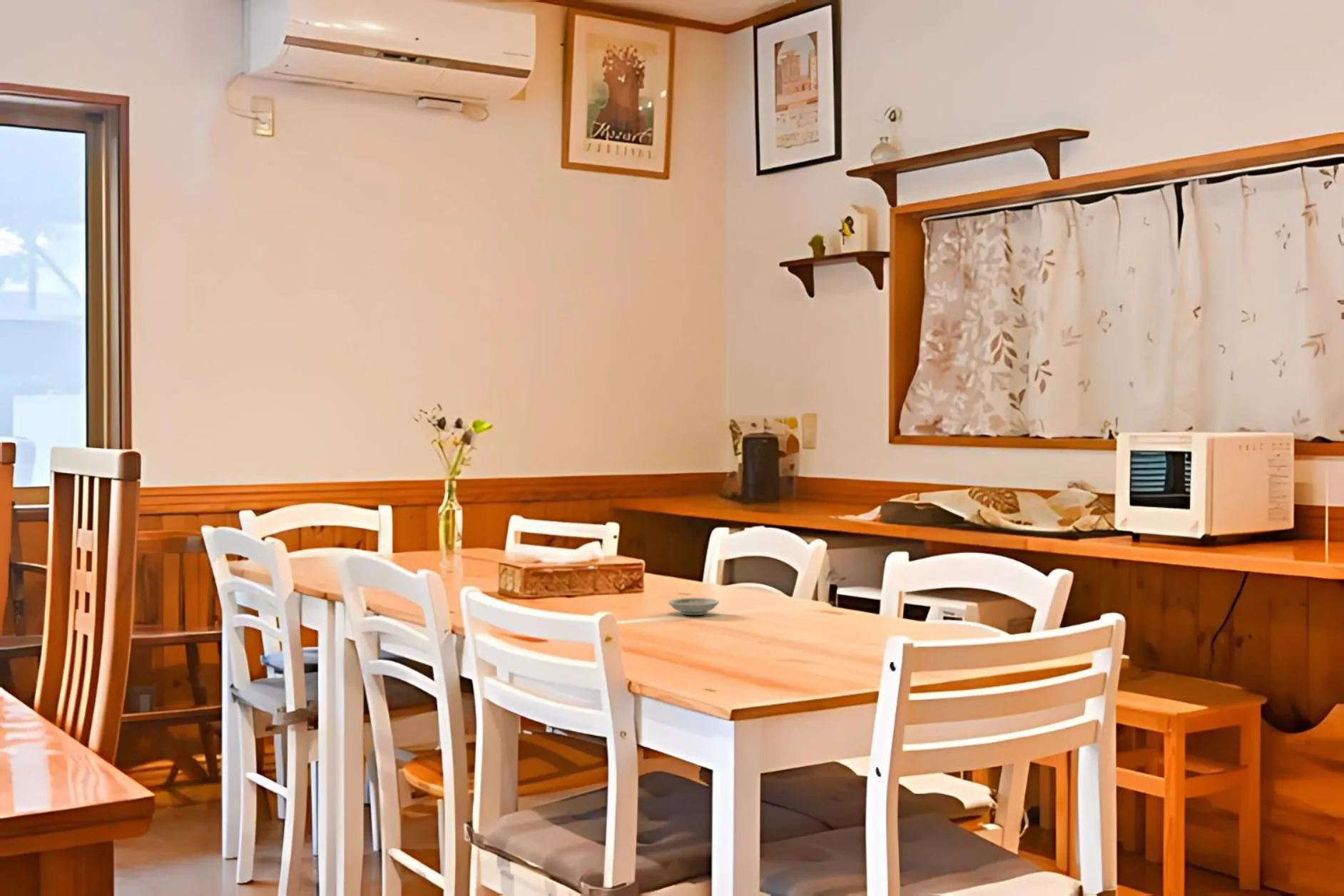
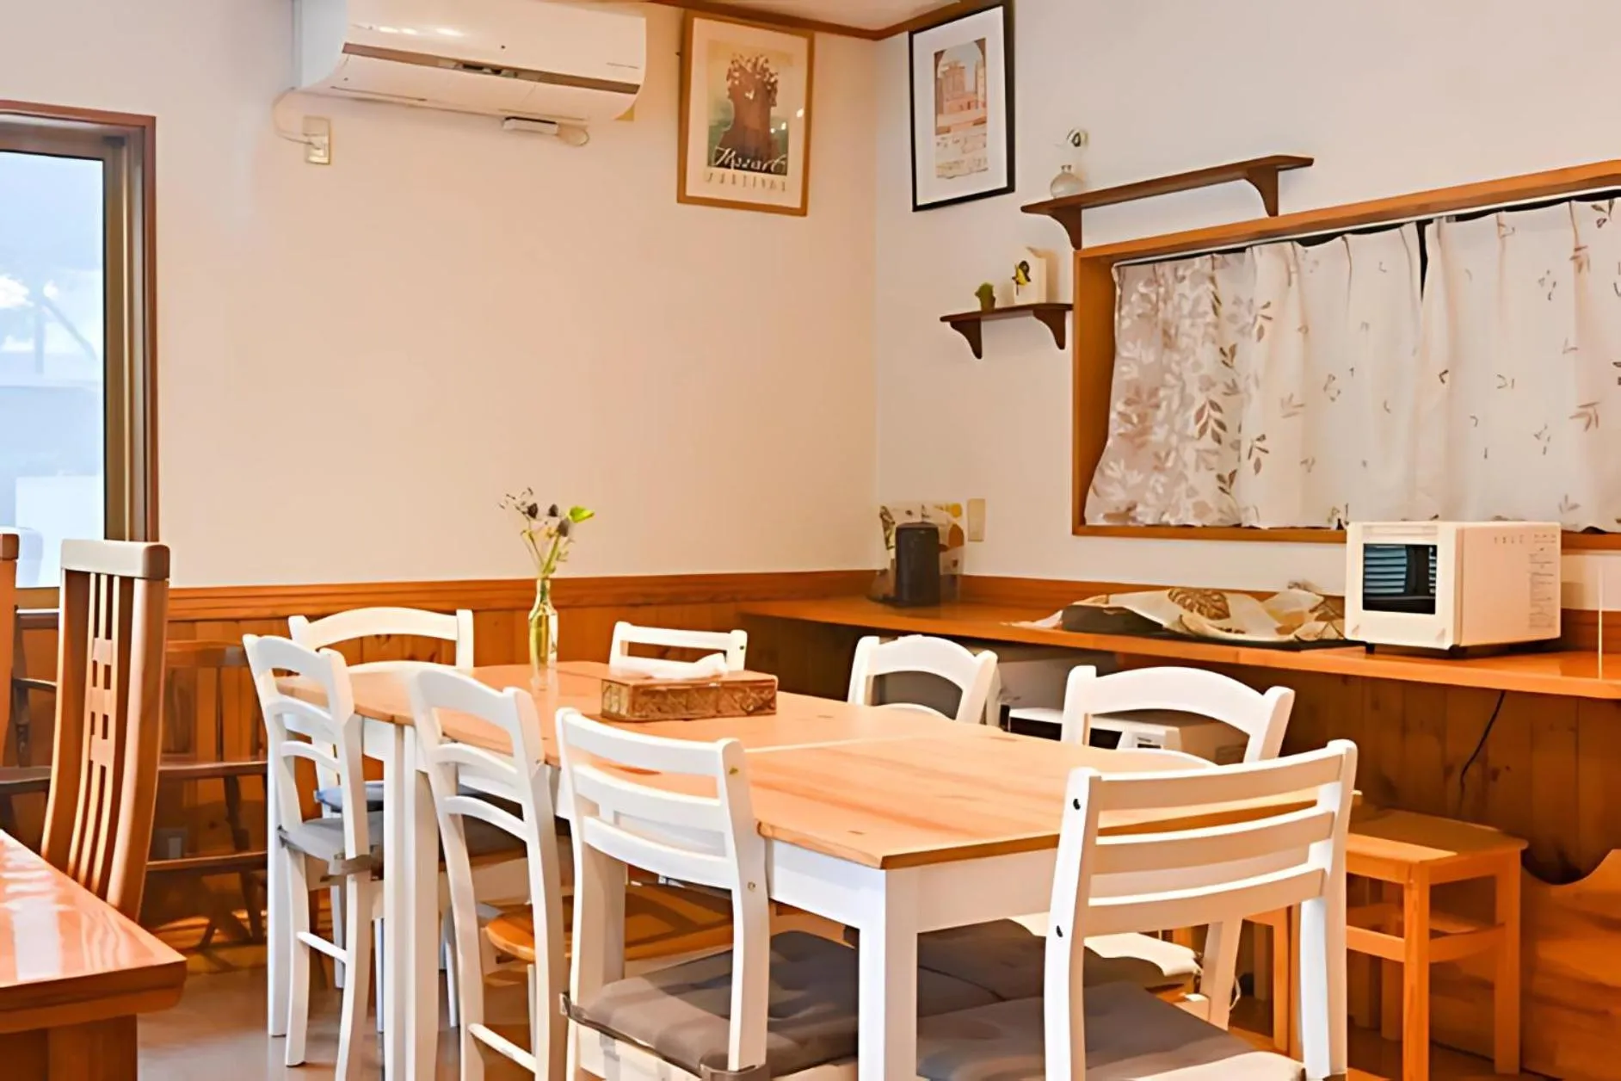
- saucer [668,597,720,616]
